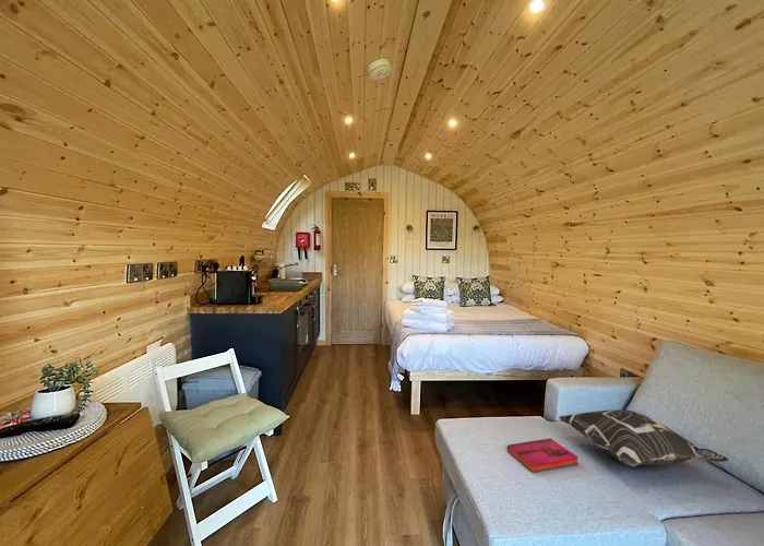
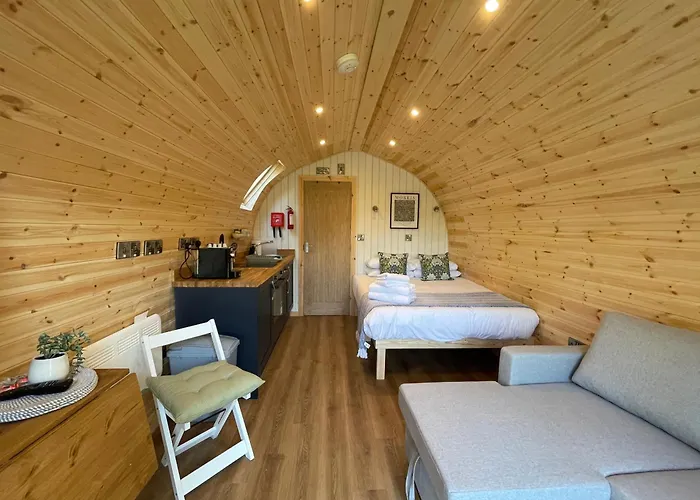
- hardback book [506,437,580,474]
- decorative pillow [558,408,729,467]
